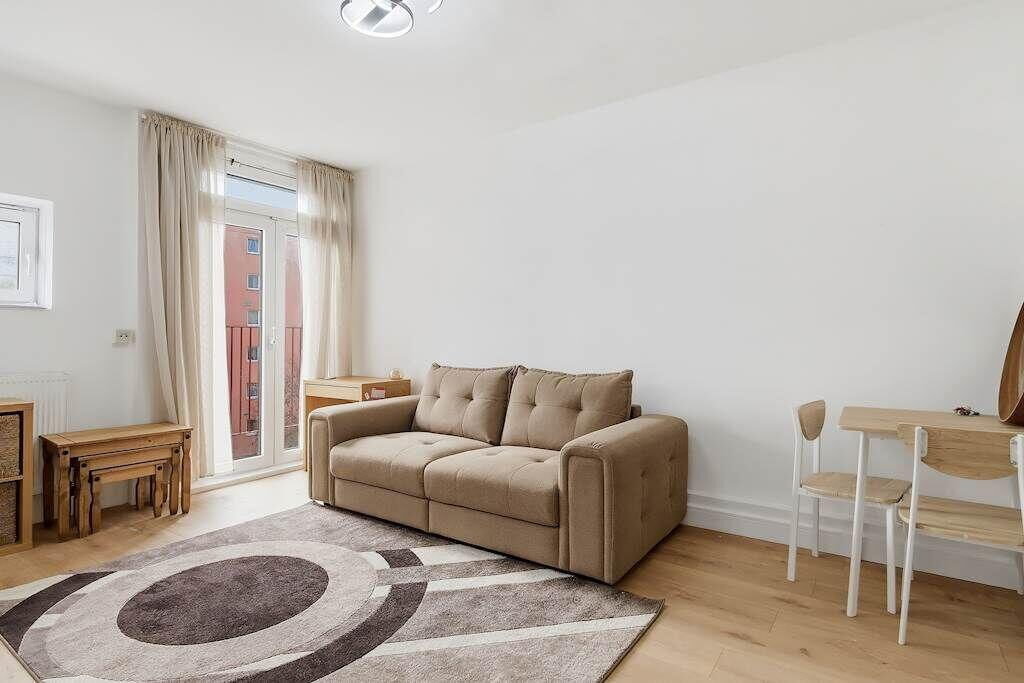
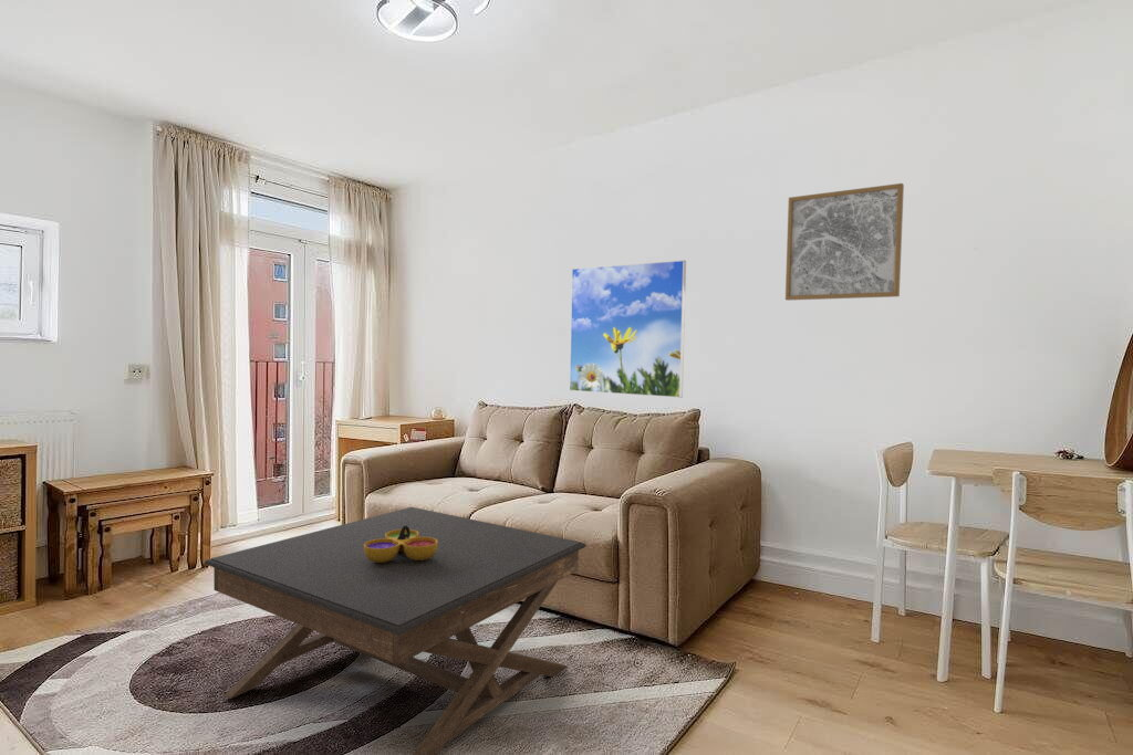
+ wall art [784,182,905,302]
+ decorative bowl [364,525,438,563]
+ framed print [569,259,687,399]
+ coffee table [204,506,588,755]
